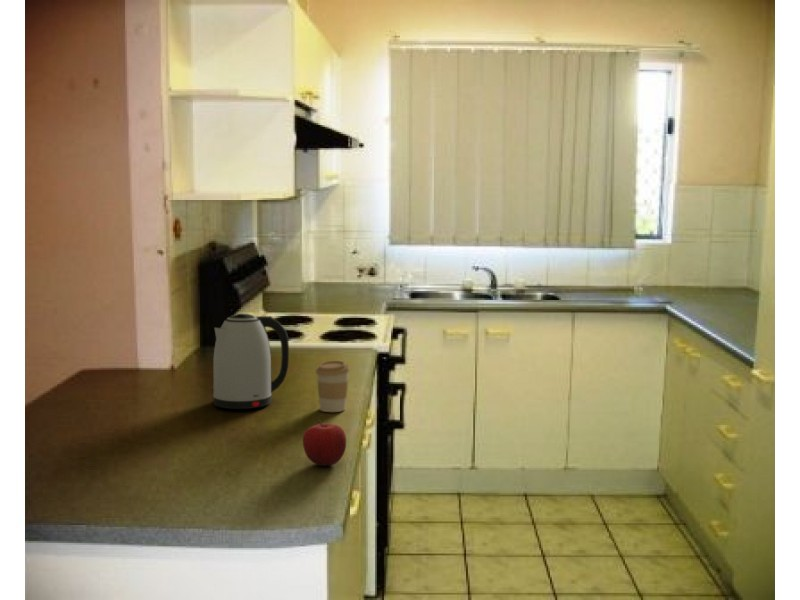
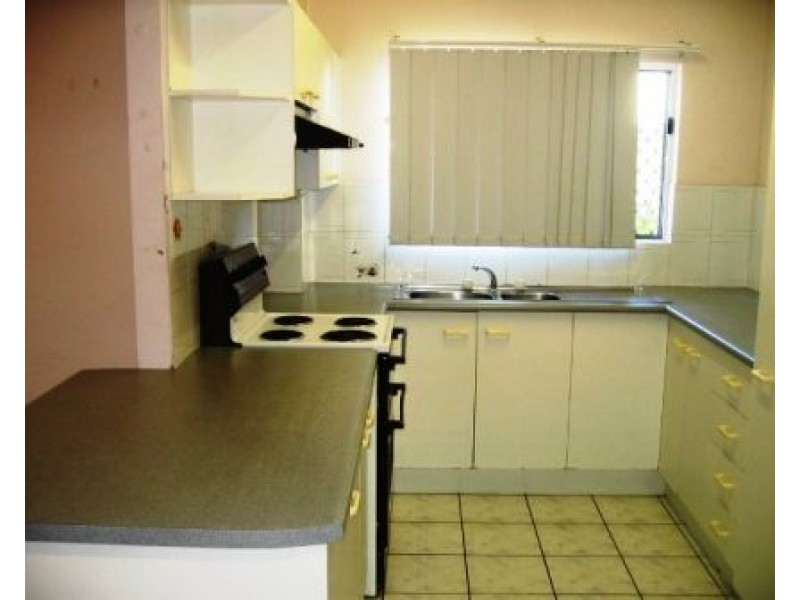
- coffee cup [315,360,351,413]
- kettle [212,313,290,410]
- fruit [302,419,347,467]
